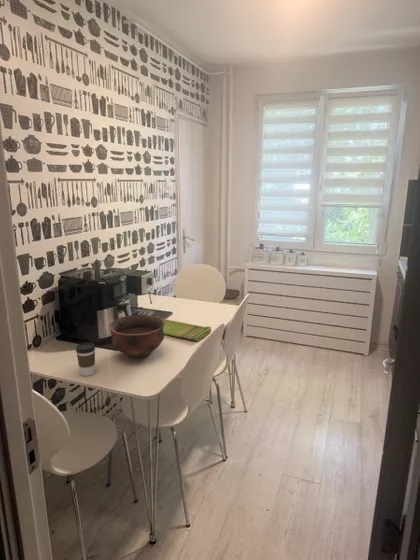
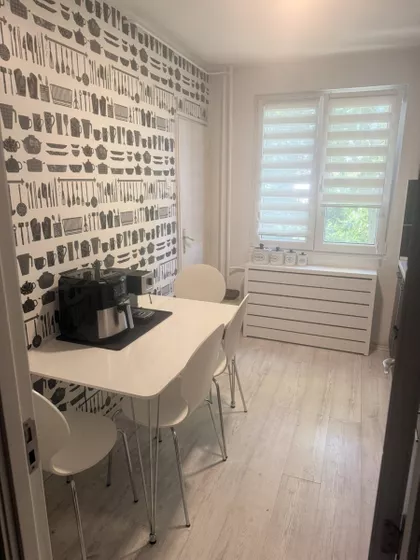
- bowl [109,314,165,359]
- dish towel [162,317,212,342]
- coffee cup [75,342,96,377]
